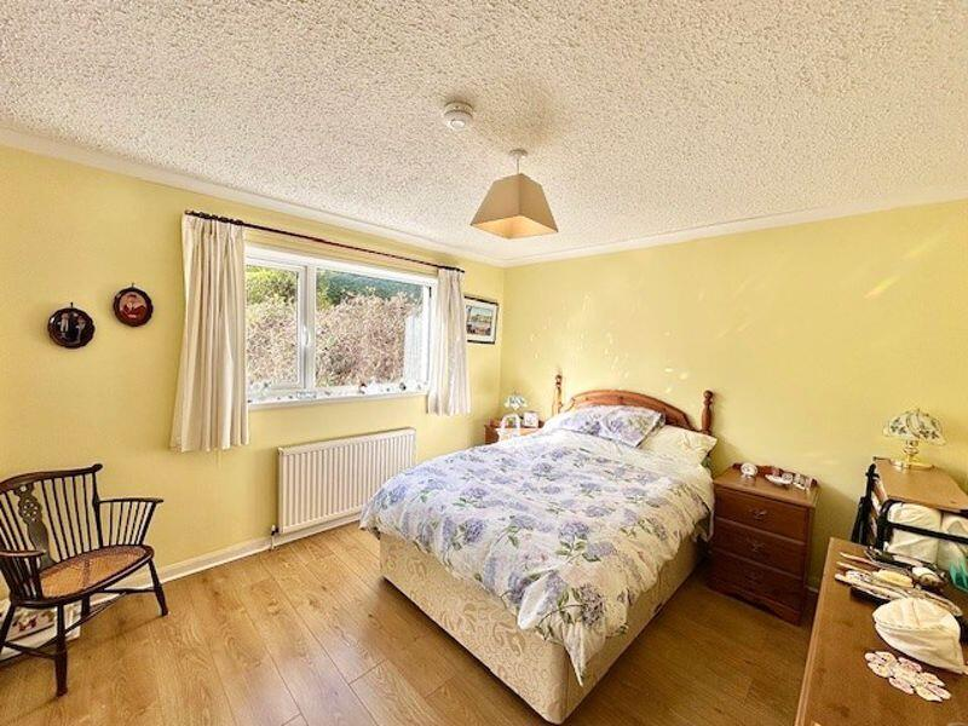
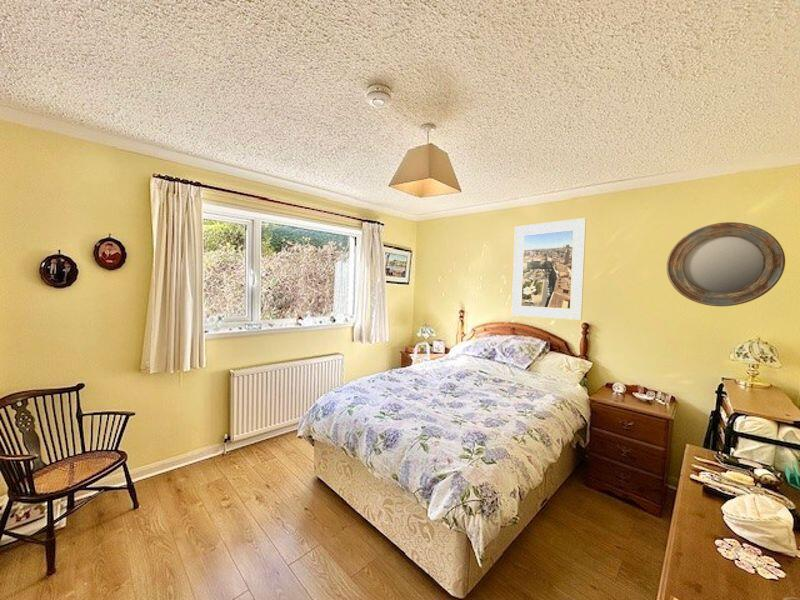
+ home mirror [666,221,786,307]
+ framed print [511,217,587,321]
